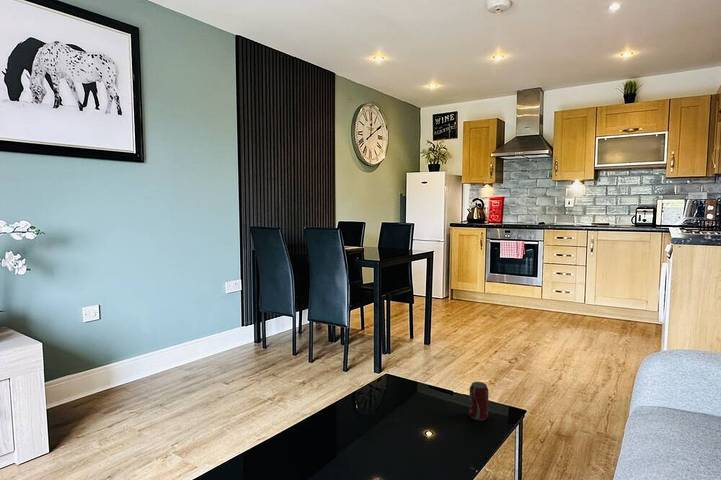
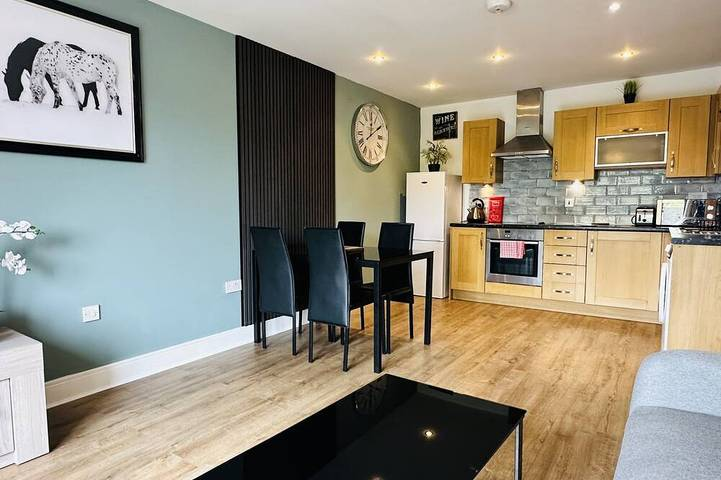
- beverage can [468,381,490,422]
